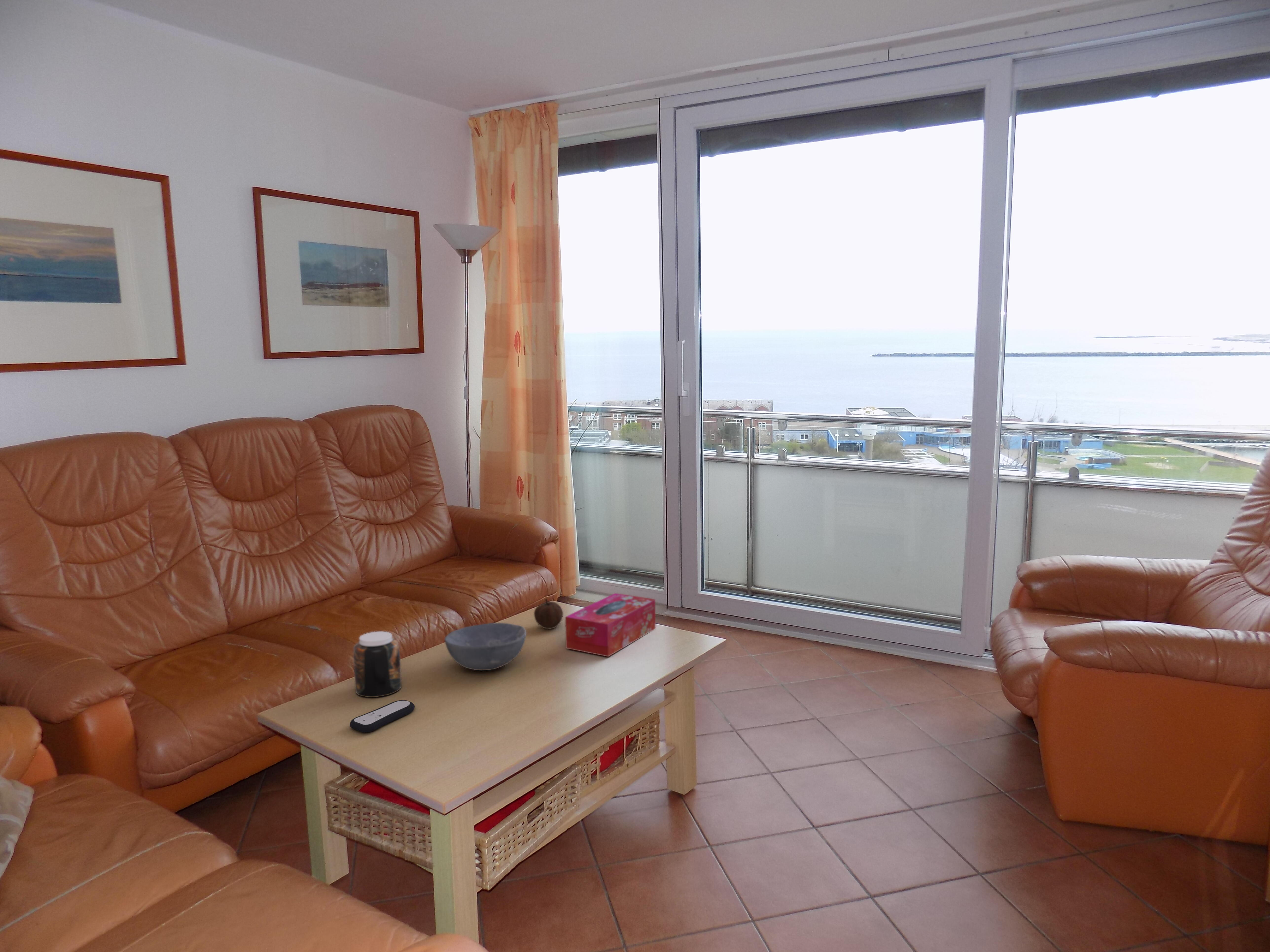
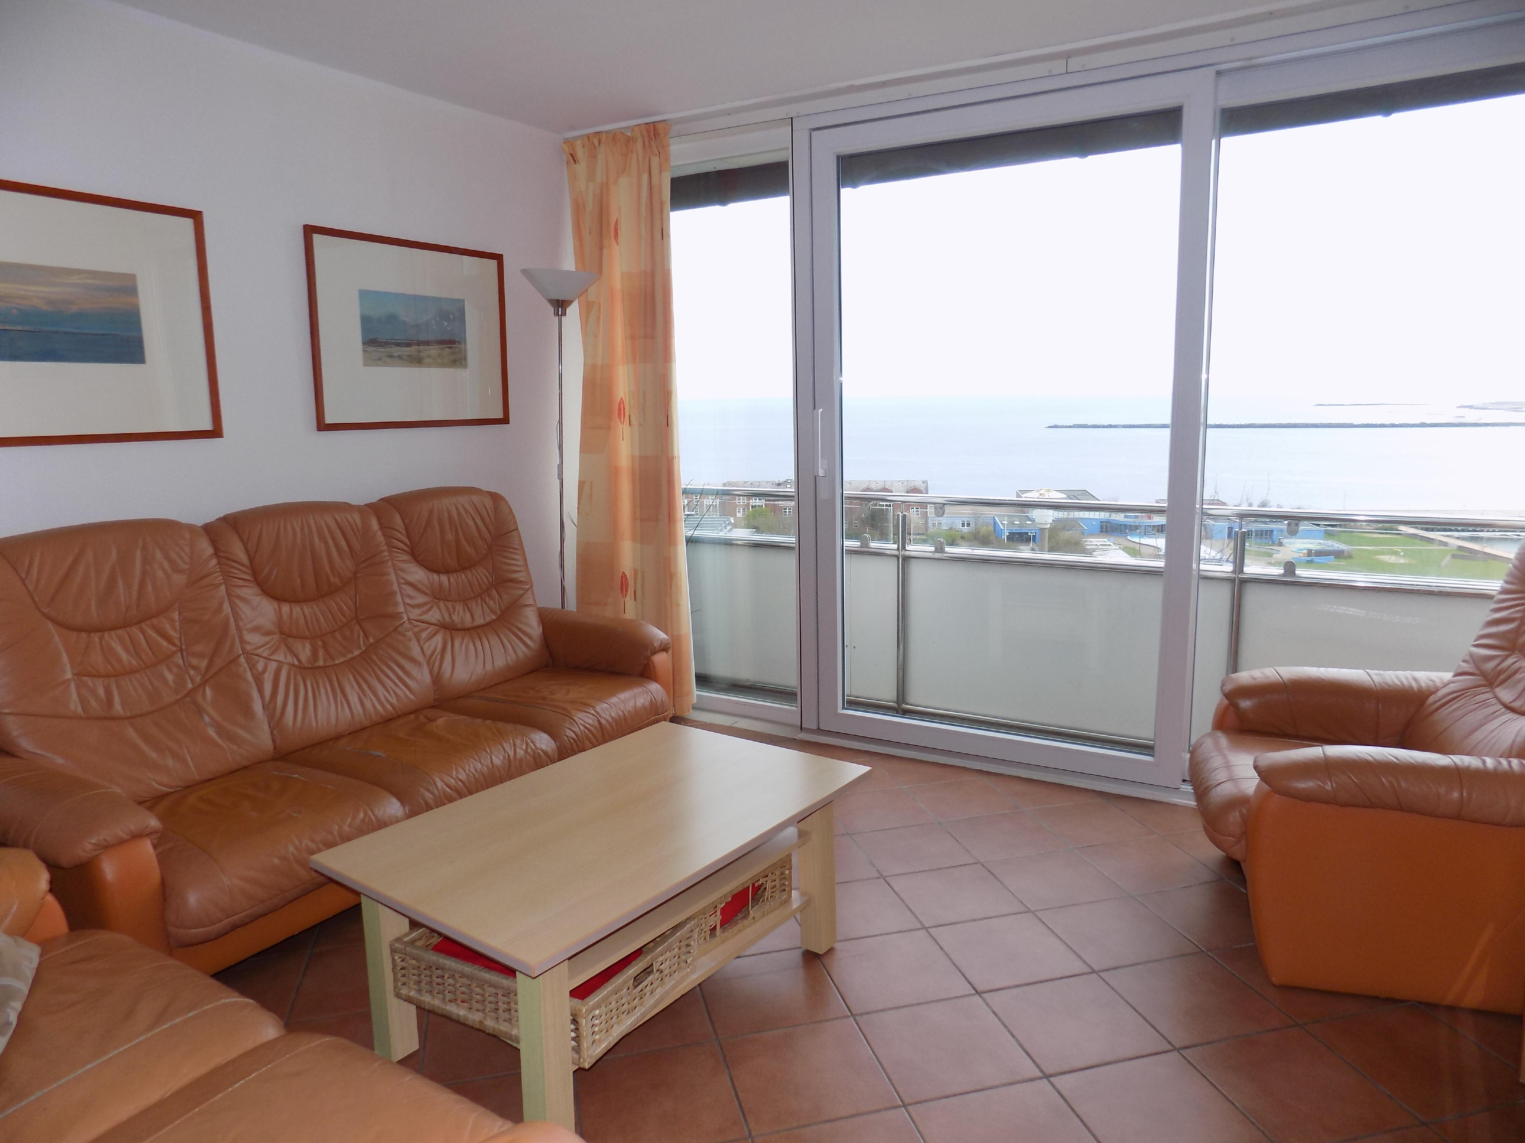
- jar [353,631,402,698]
- fruit [534,598,563,629]
- tissue box [565,593,656,657]
- bowl [444,622,527,671]
- remote control [349,700,415,733]
